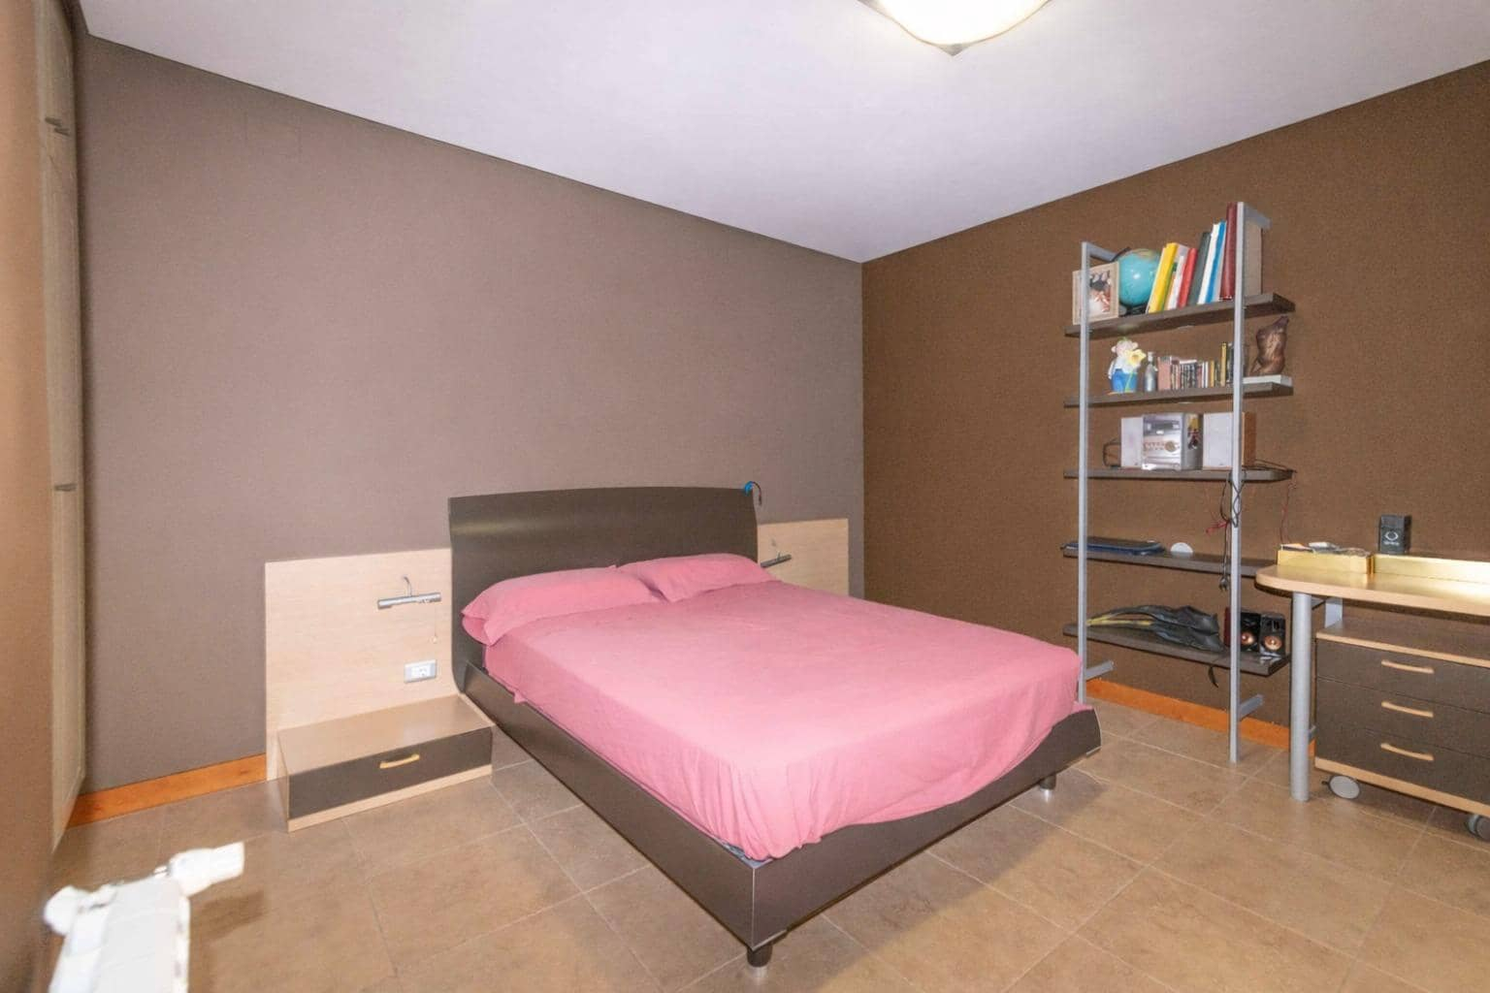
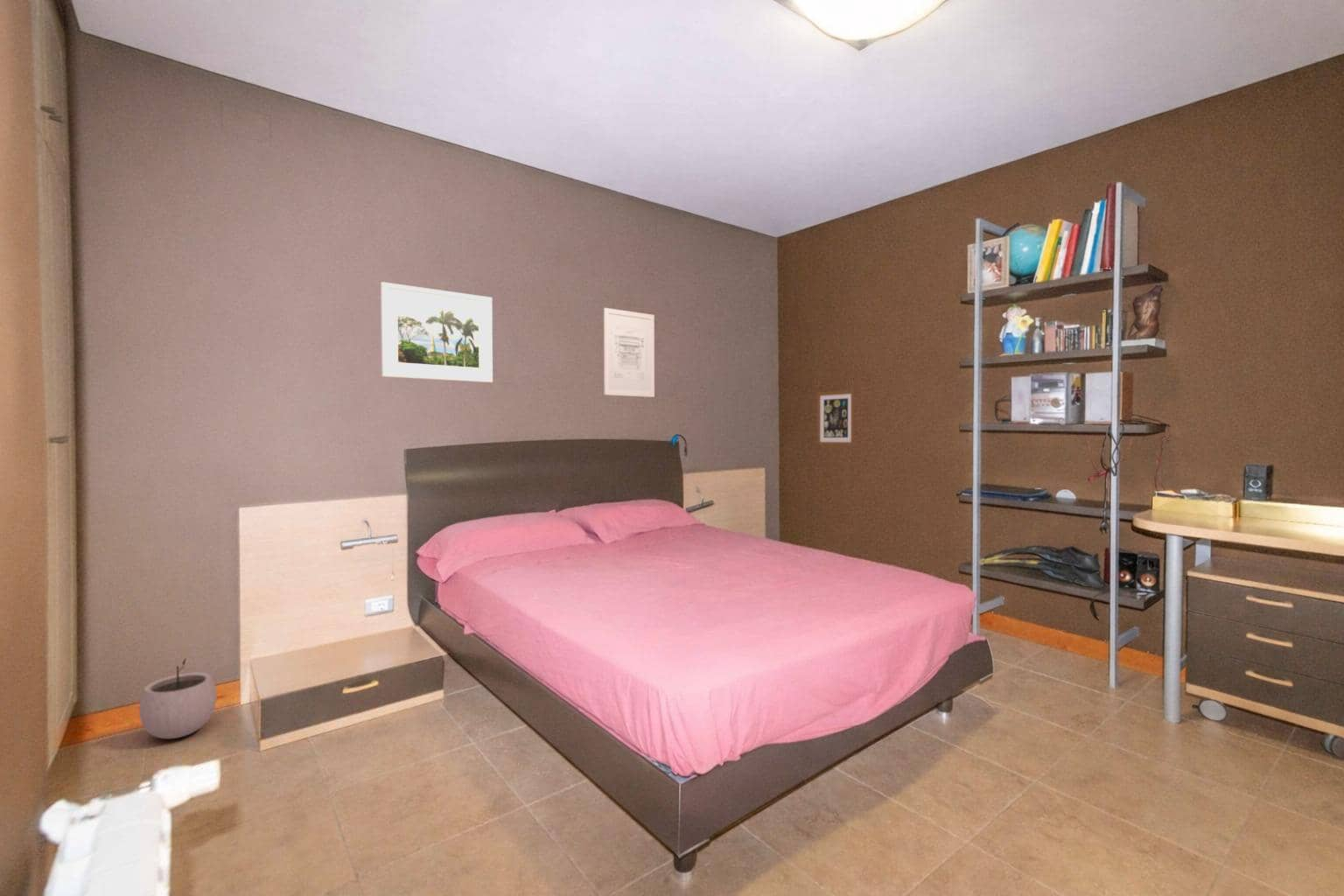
+ wall art [816,389,856,446]
+ plant pot [138,657,217,739]
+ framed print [380,281,493,383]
+ wall art [603,307,655,398]
